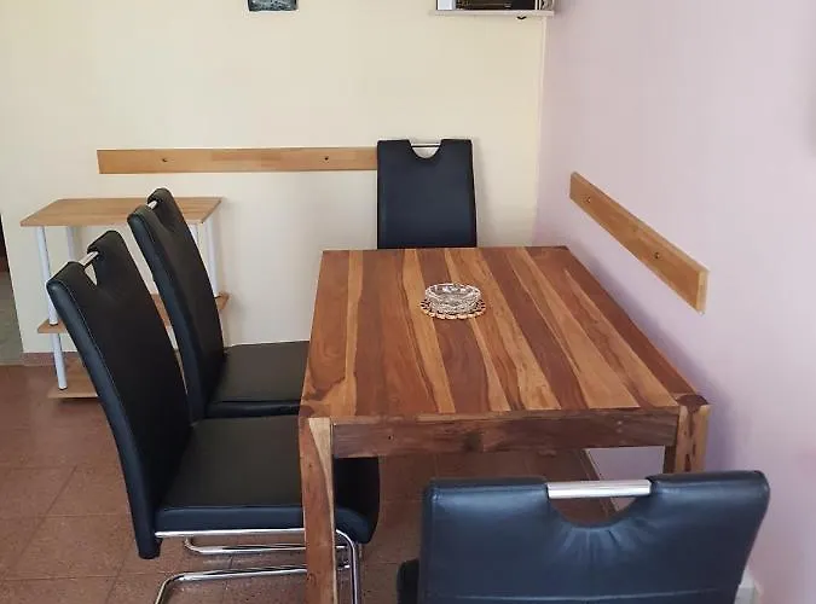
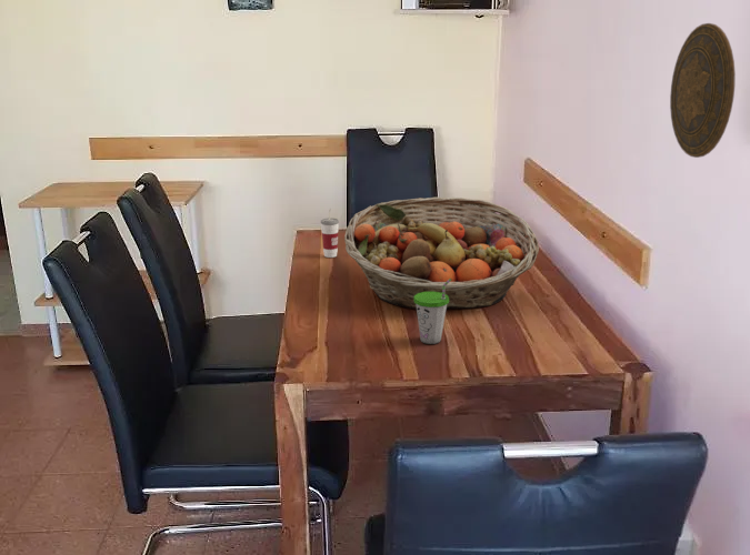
+ cup [413,279,451,345]
+ cup [320,208,340,259]
+ fruit basket [343,196,540,310]
+ decorative plate [669,22,737,159]
